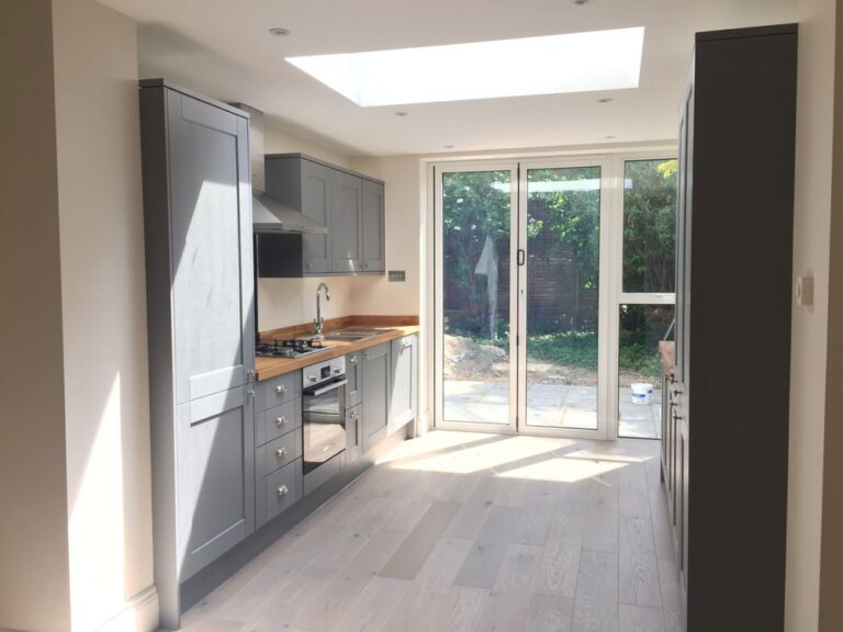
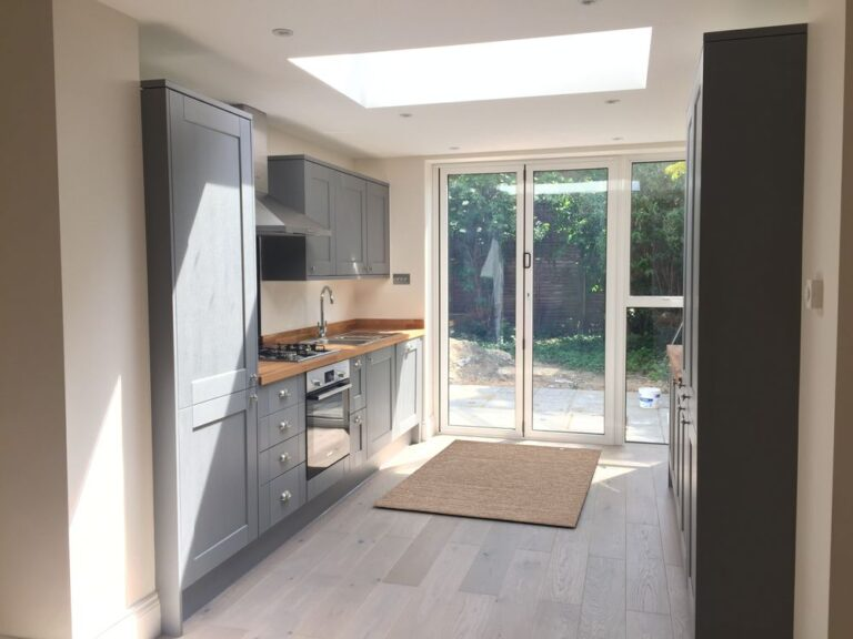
+ rug [371,438,603,528]
